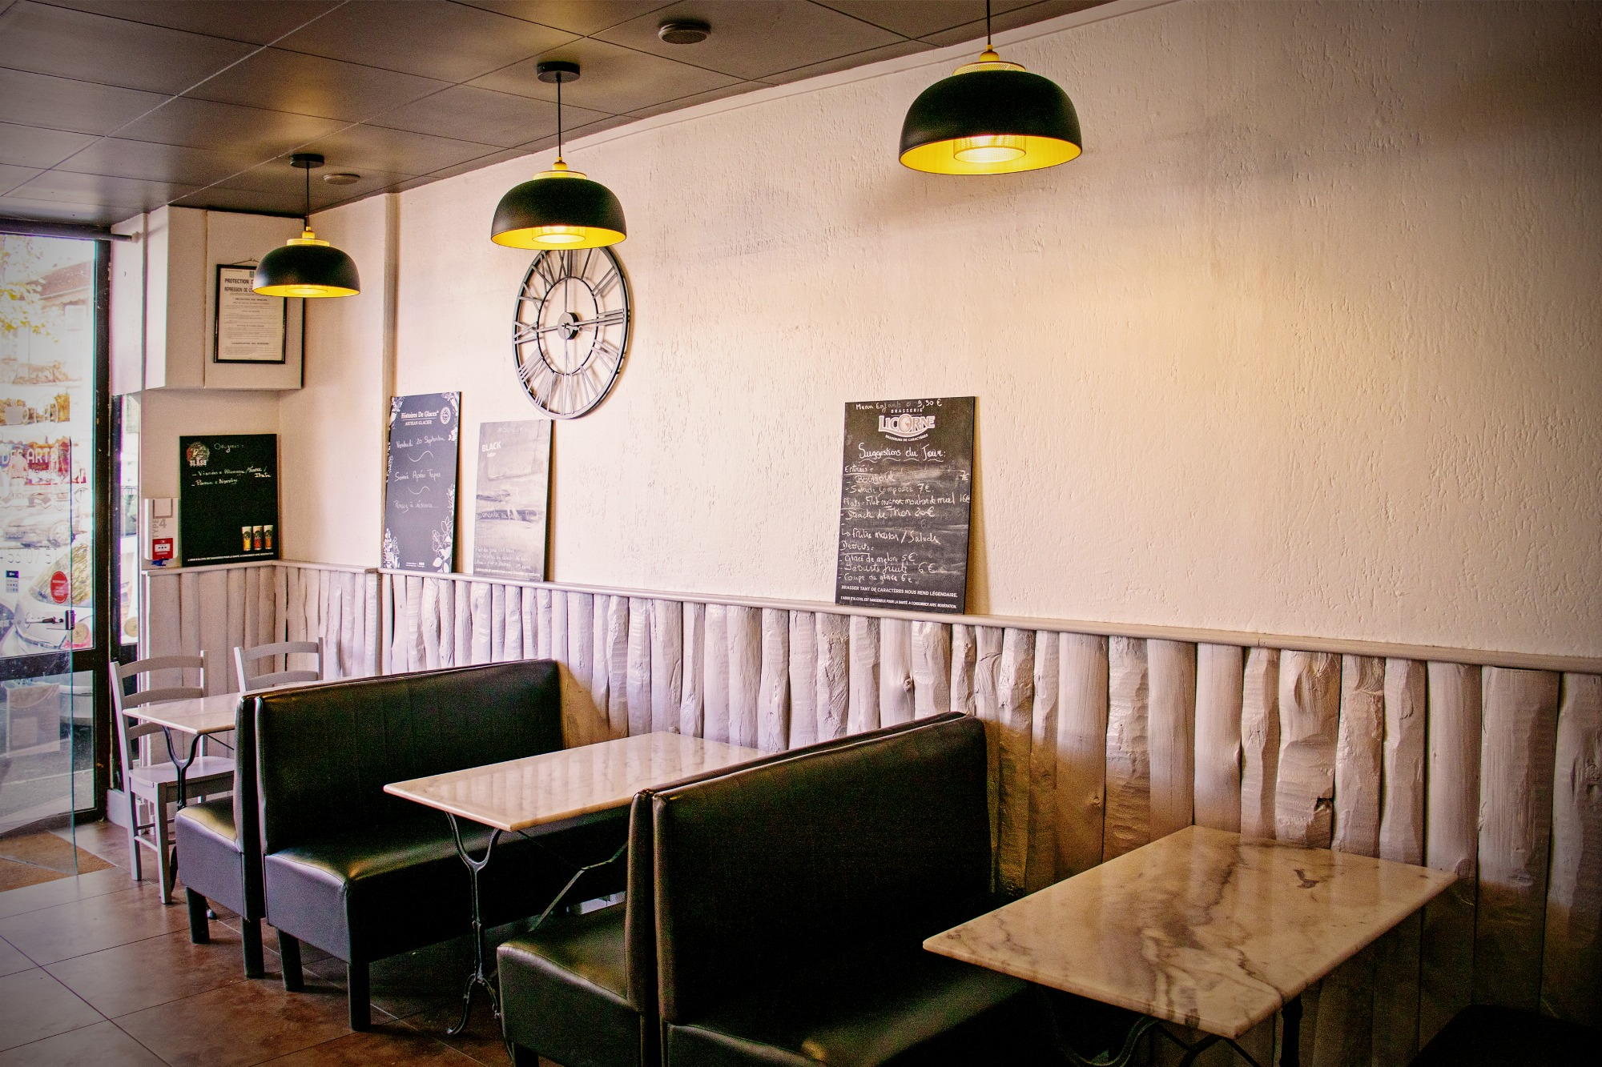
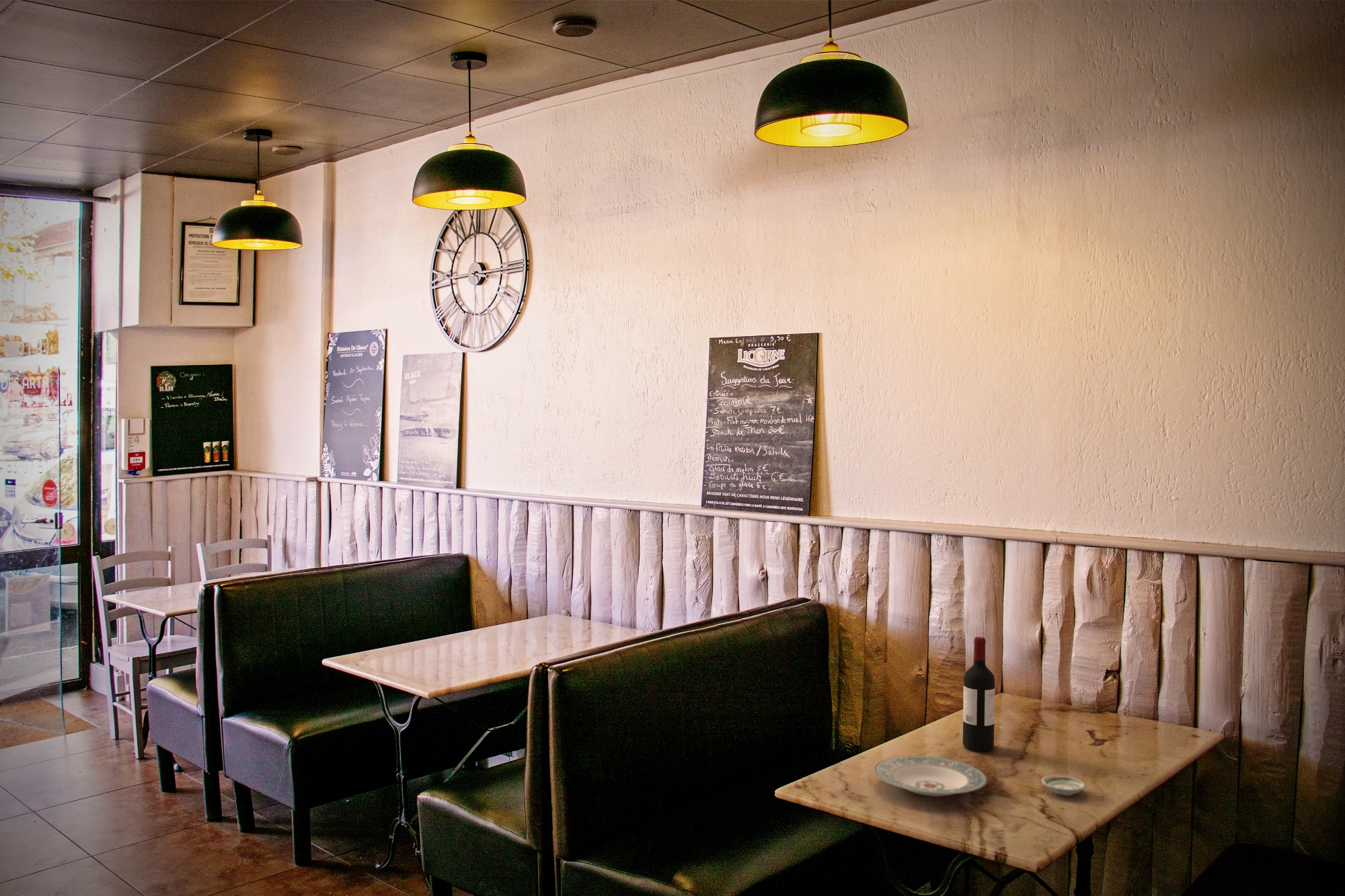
+ plate [873,755,988,797]
+ saucer [1041,775,1085,797]
+ wine bottle [962,636,995,751]
